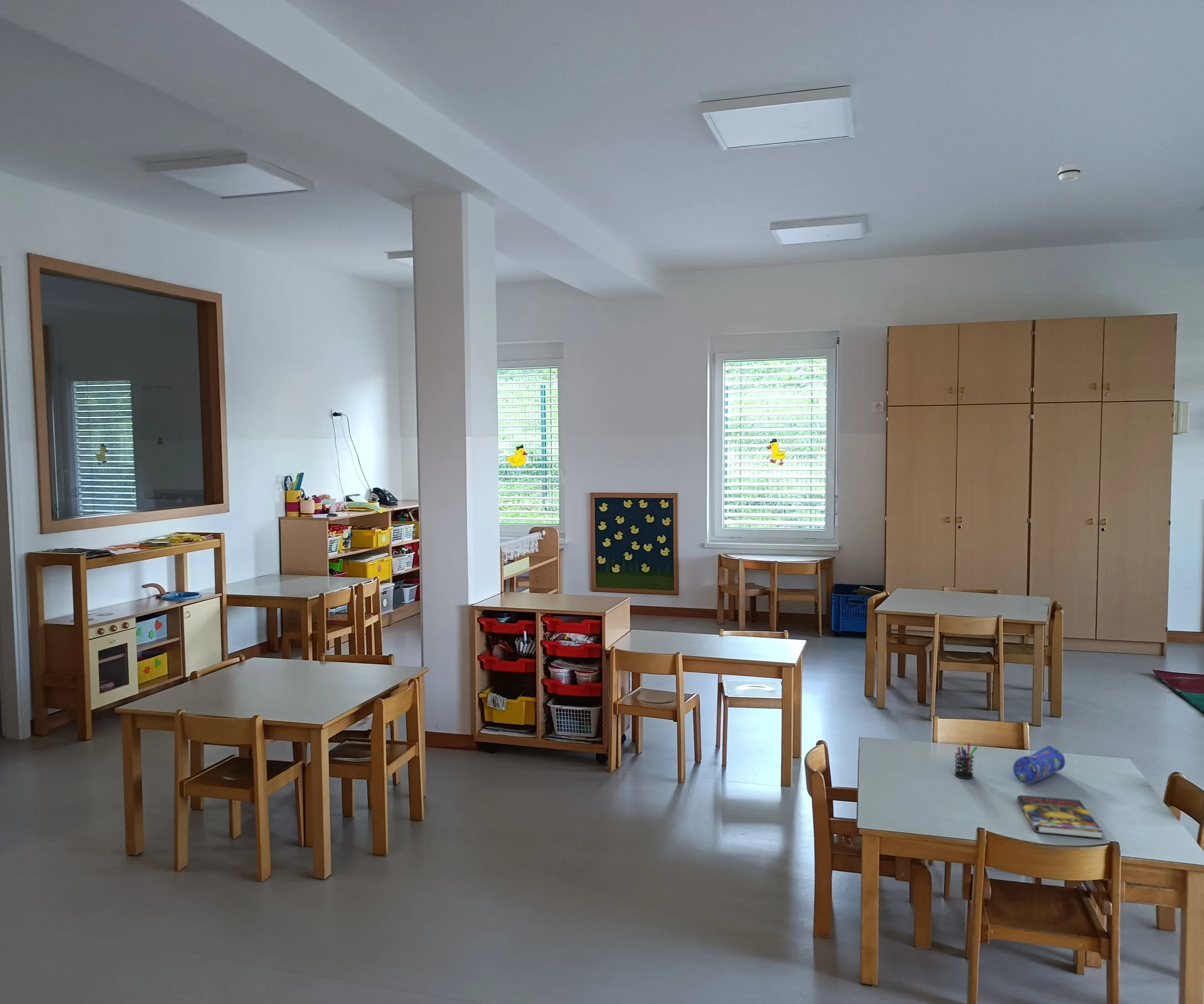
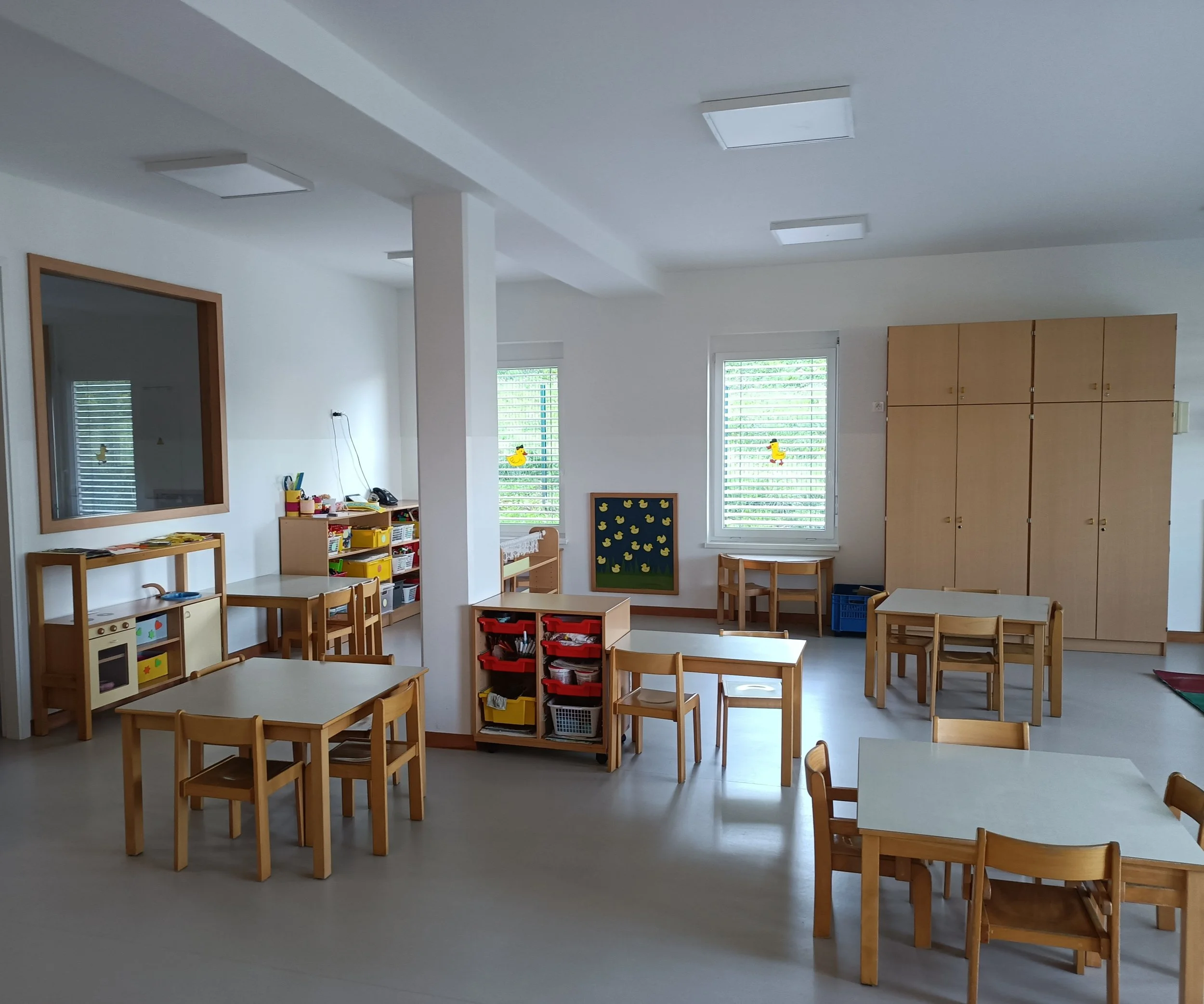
- pencil case [1013,745,1066,784]
- smoke detector [1057,164,1081,182]
- book [1017,794,1104,839]
- pen holder [954,740,979,779]
